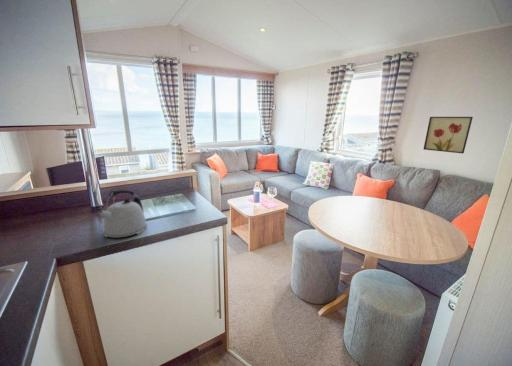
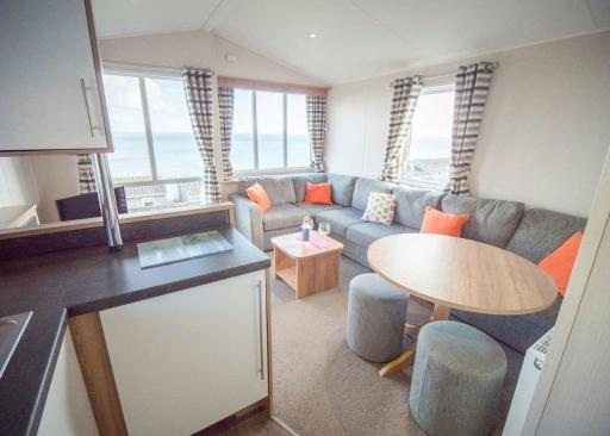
- wall art [423,116,474,154]
- kettle [97,189,148,238]
